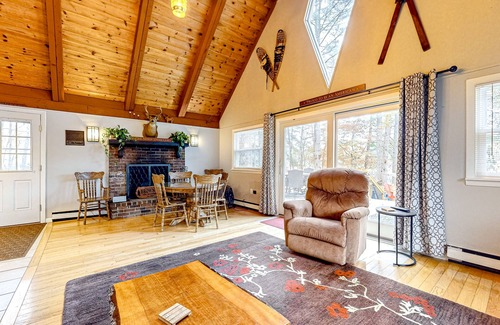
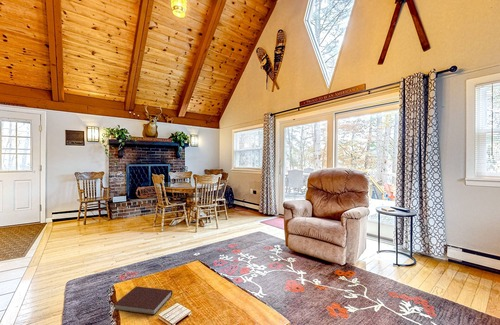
+ notebook [113,285,173,316]
